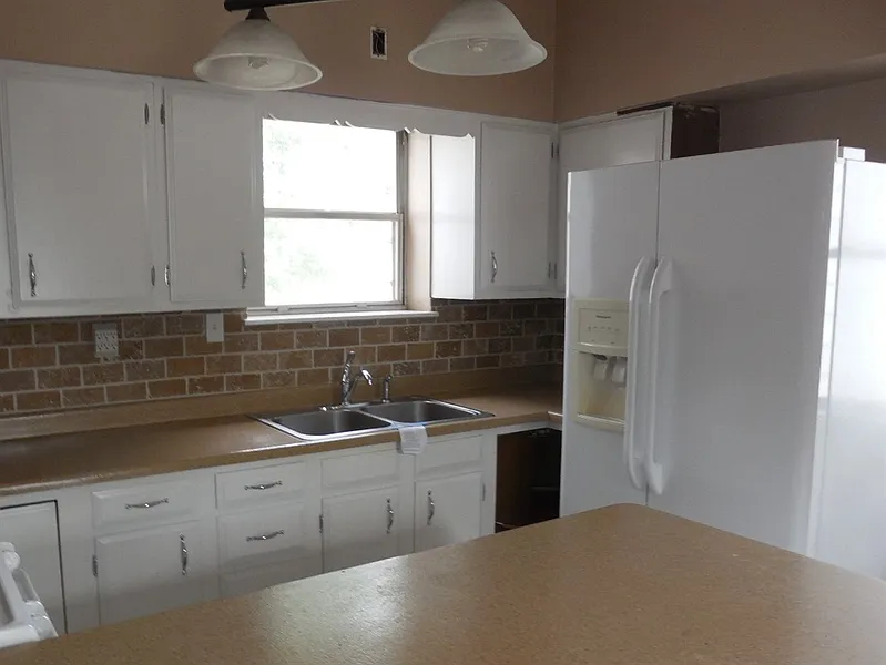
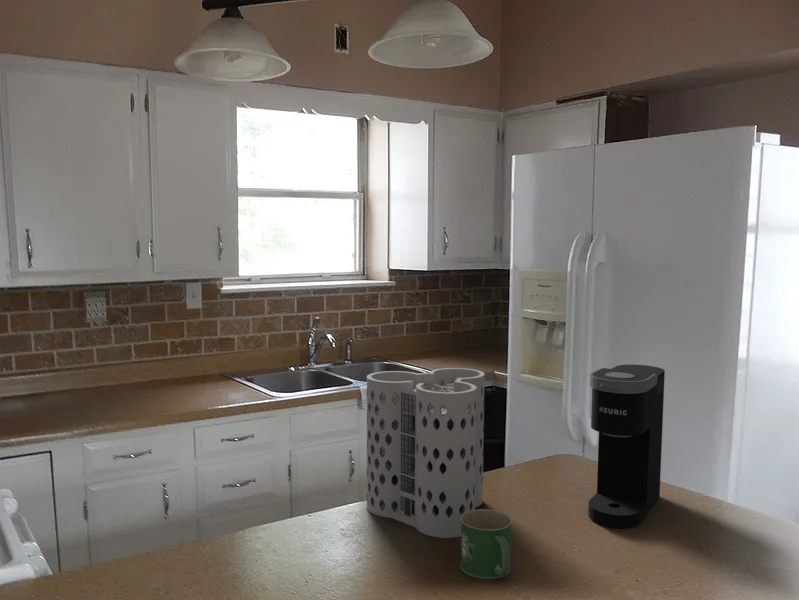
+ mug [459,508,513,580]
+ utensil holder [366,367,486,539]
+ coffee maker [587,364,666,529]
